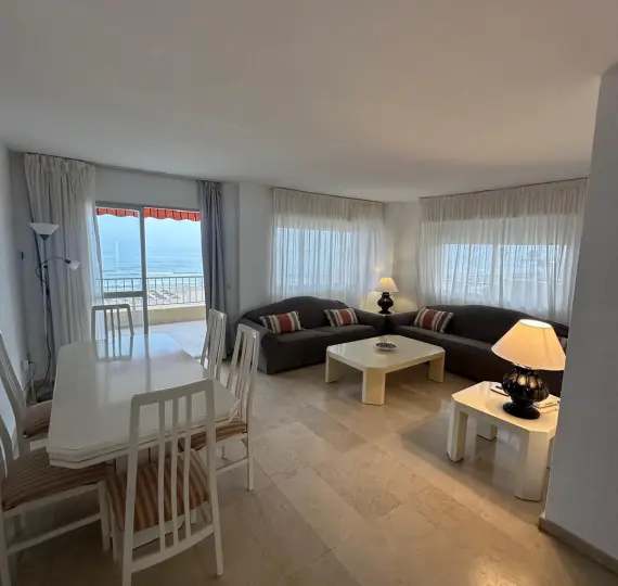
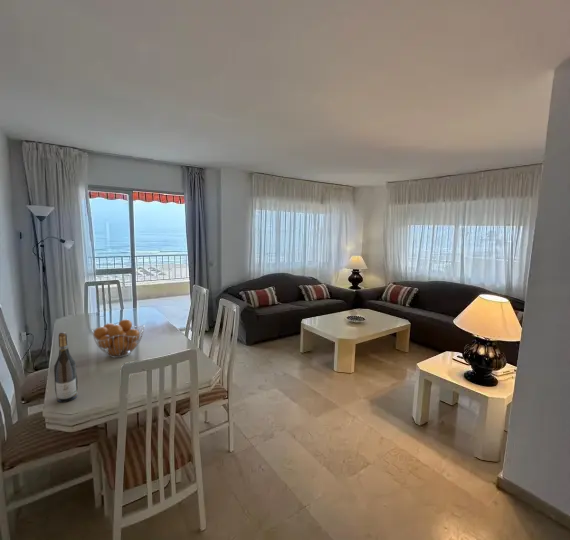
+ wine bottle [53,331,79,403]
+ fruit basket [91,318,145,359]
